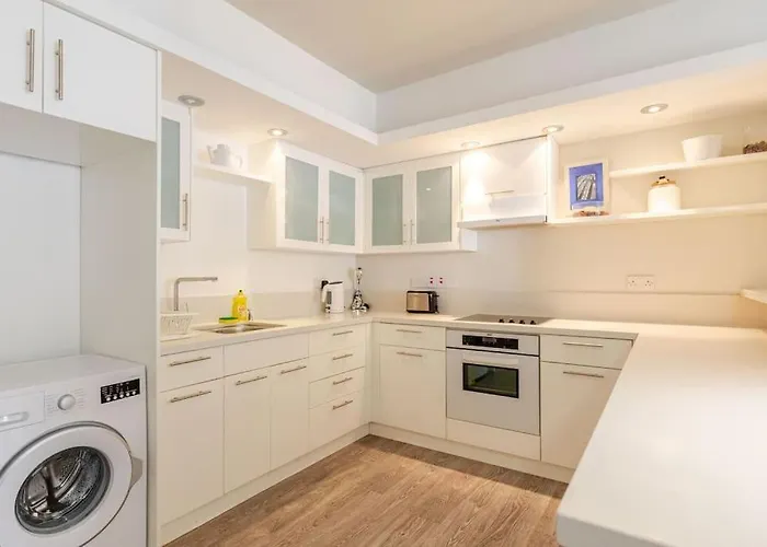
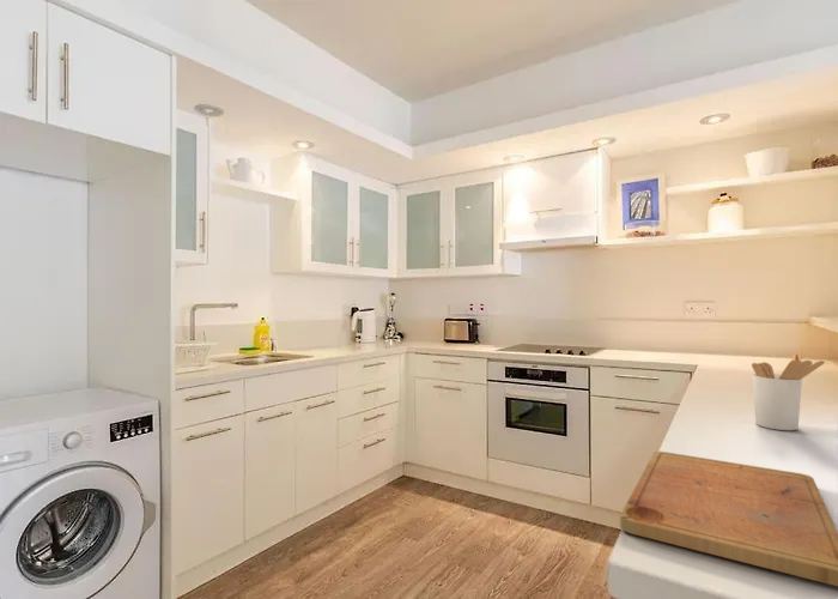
+ cutting board [619,450,838,587]
+ utensil holder [751,351,826,431]
